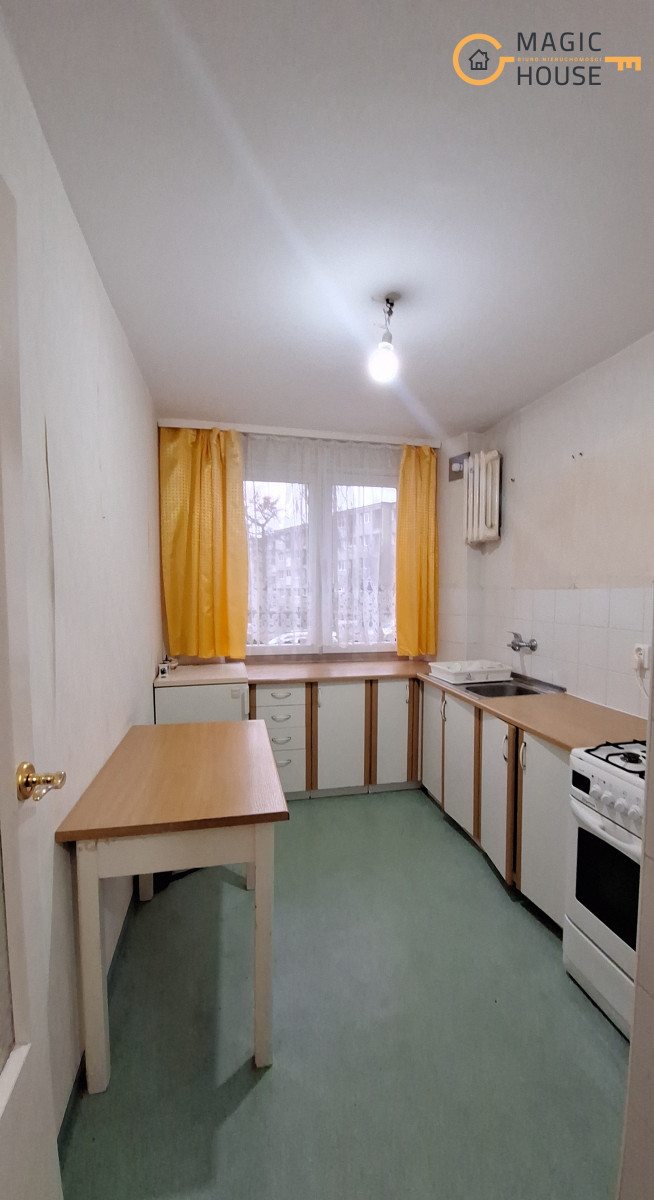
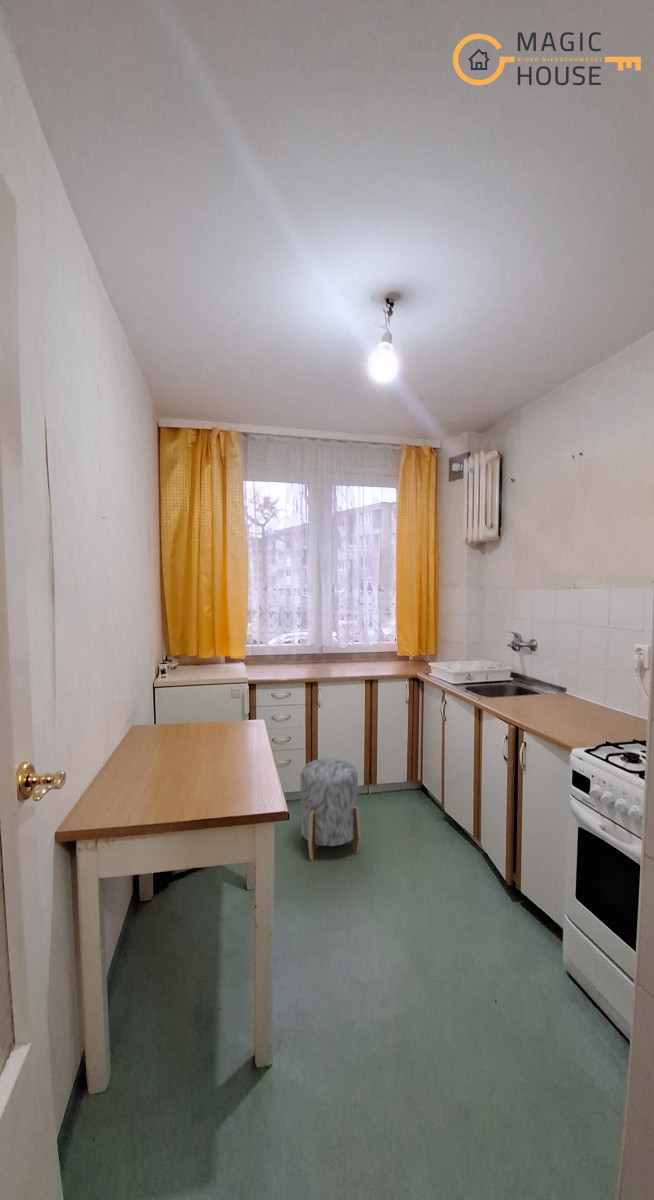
+ stool [299,757,361,862]
